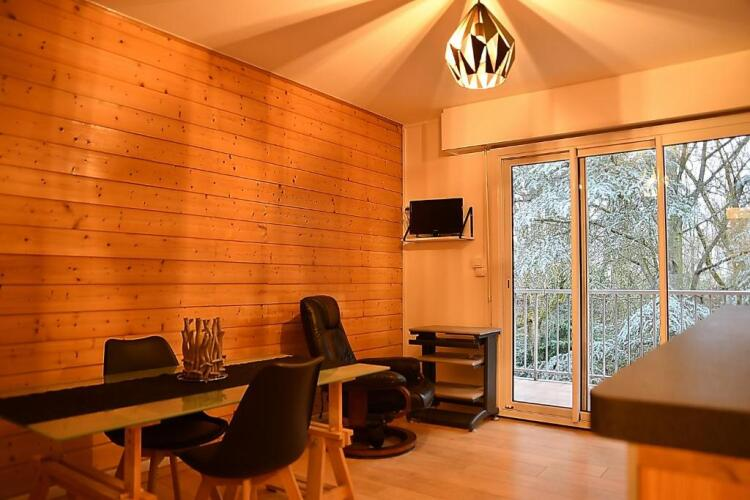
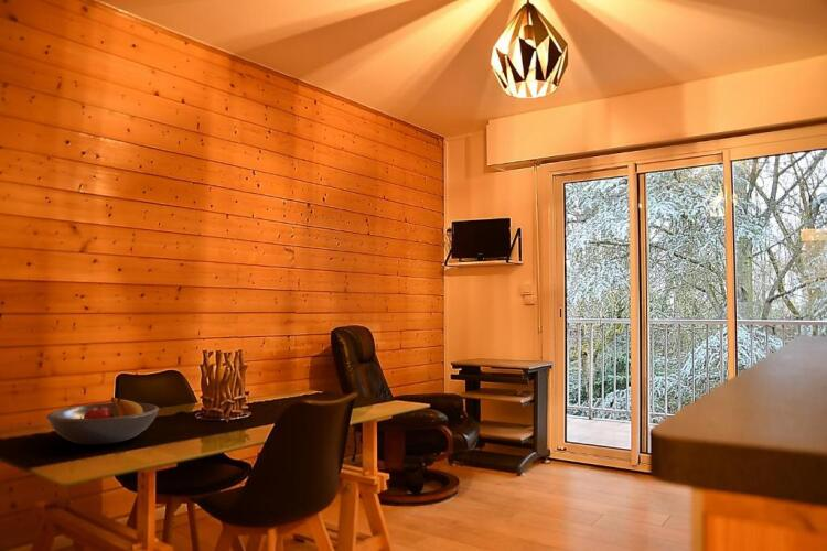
+ fruit bowl [45,397,161,446]
